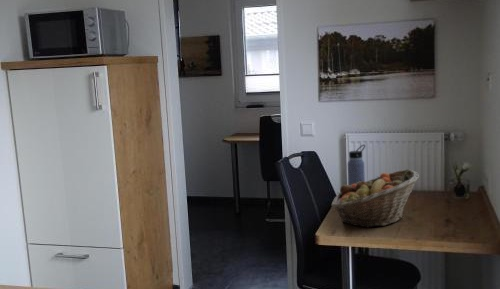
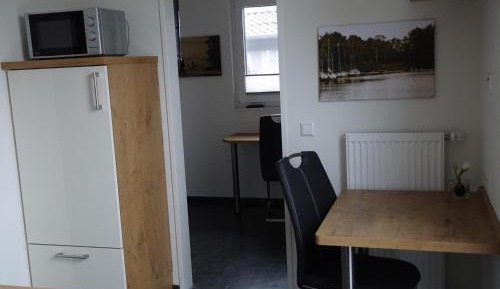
- fruit basket [330,168,420,229]
- water bottle [347,143,366,185]
